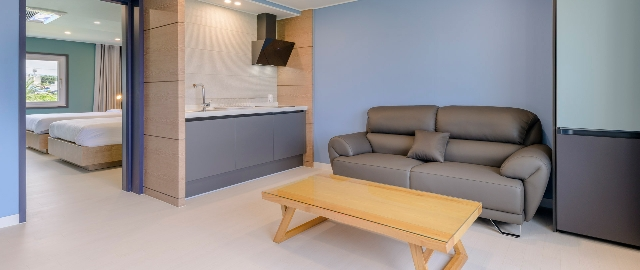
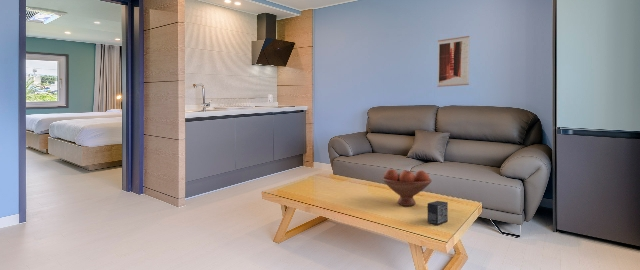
+ wall art [436,35,470,88]
+ fruit bowl [381,168,433,207]
+ small box [427,200,449,226]
